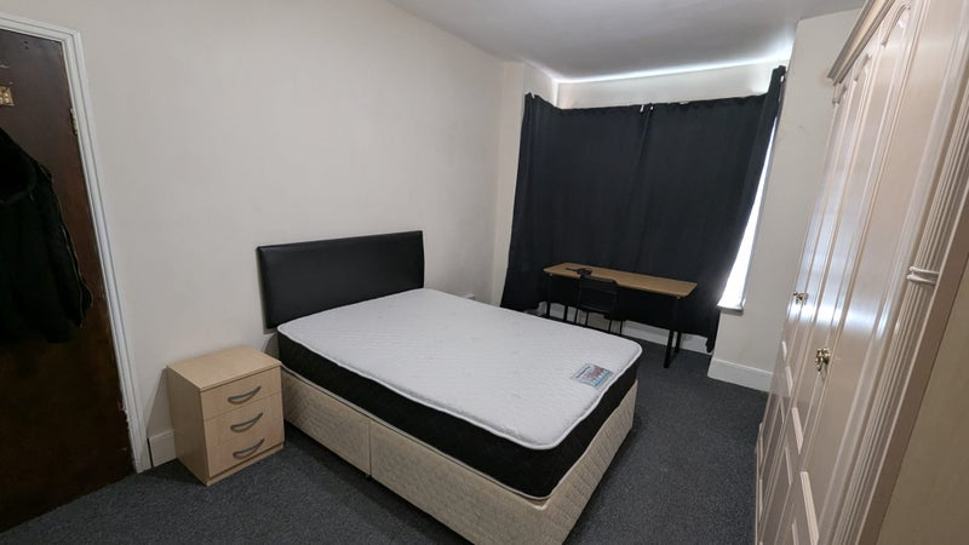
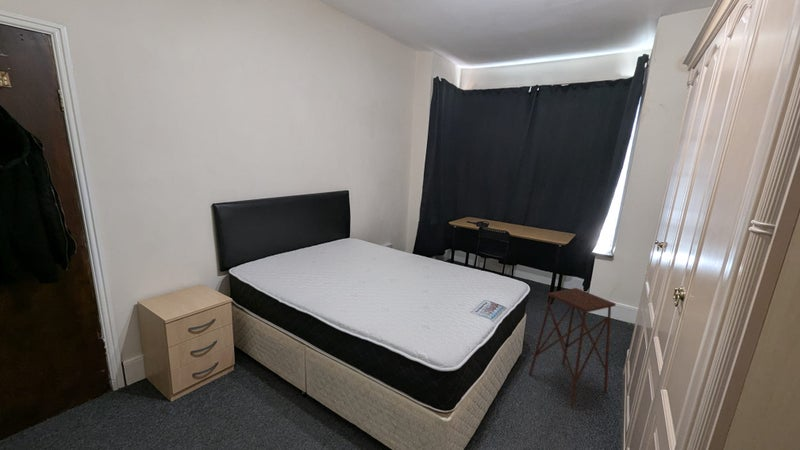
+ side table [528,287,617,407]
